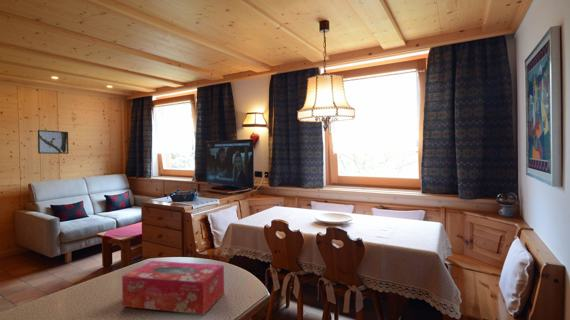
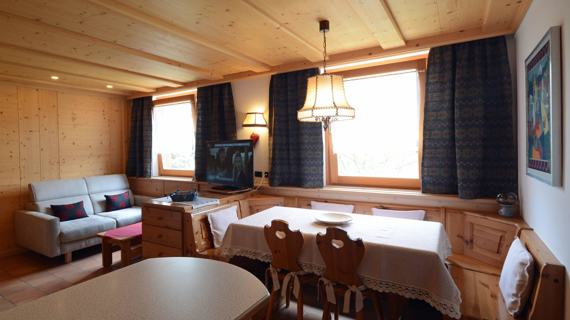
- tissue box [121,260,225,316]
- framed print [37,129,70,155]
